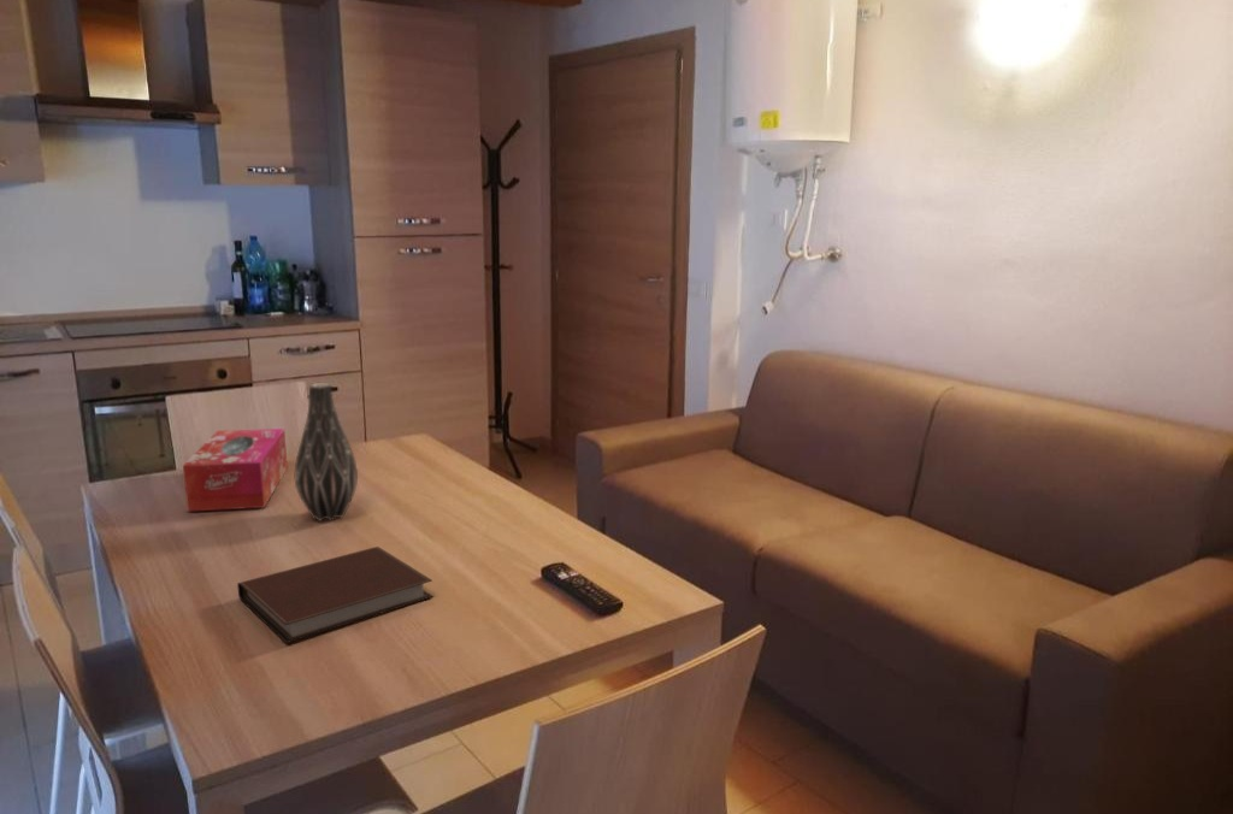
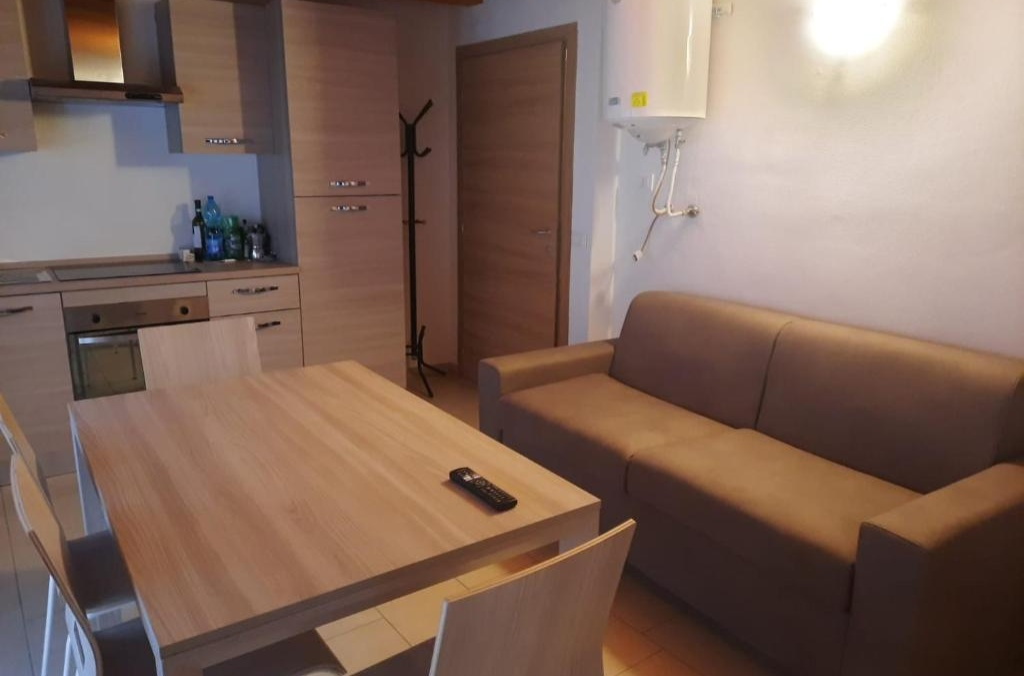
- tissue box [182,427,289,513]
- notebook [236,545,435,644]
- vase [294,382,359,523]
